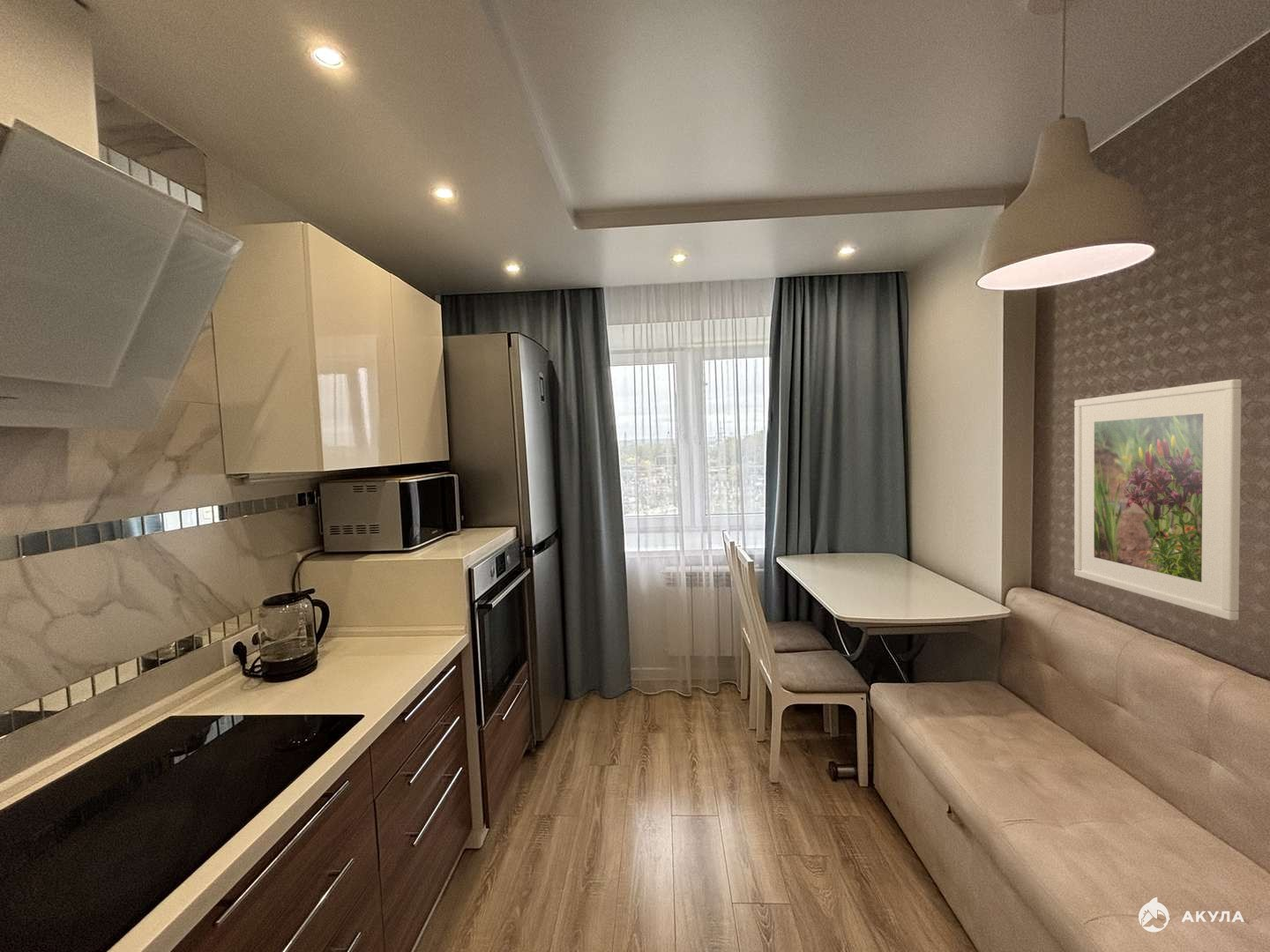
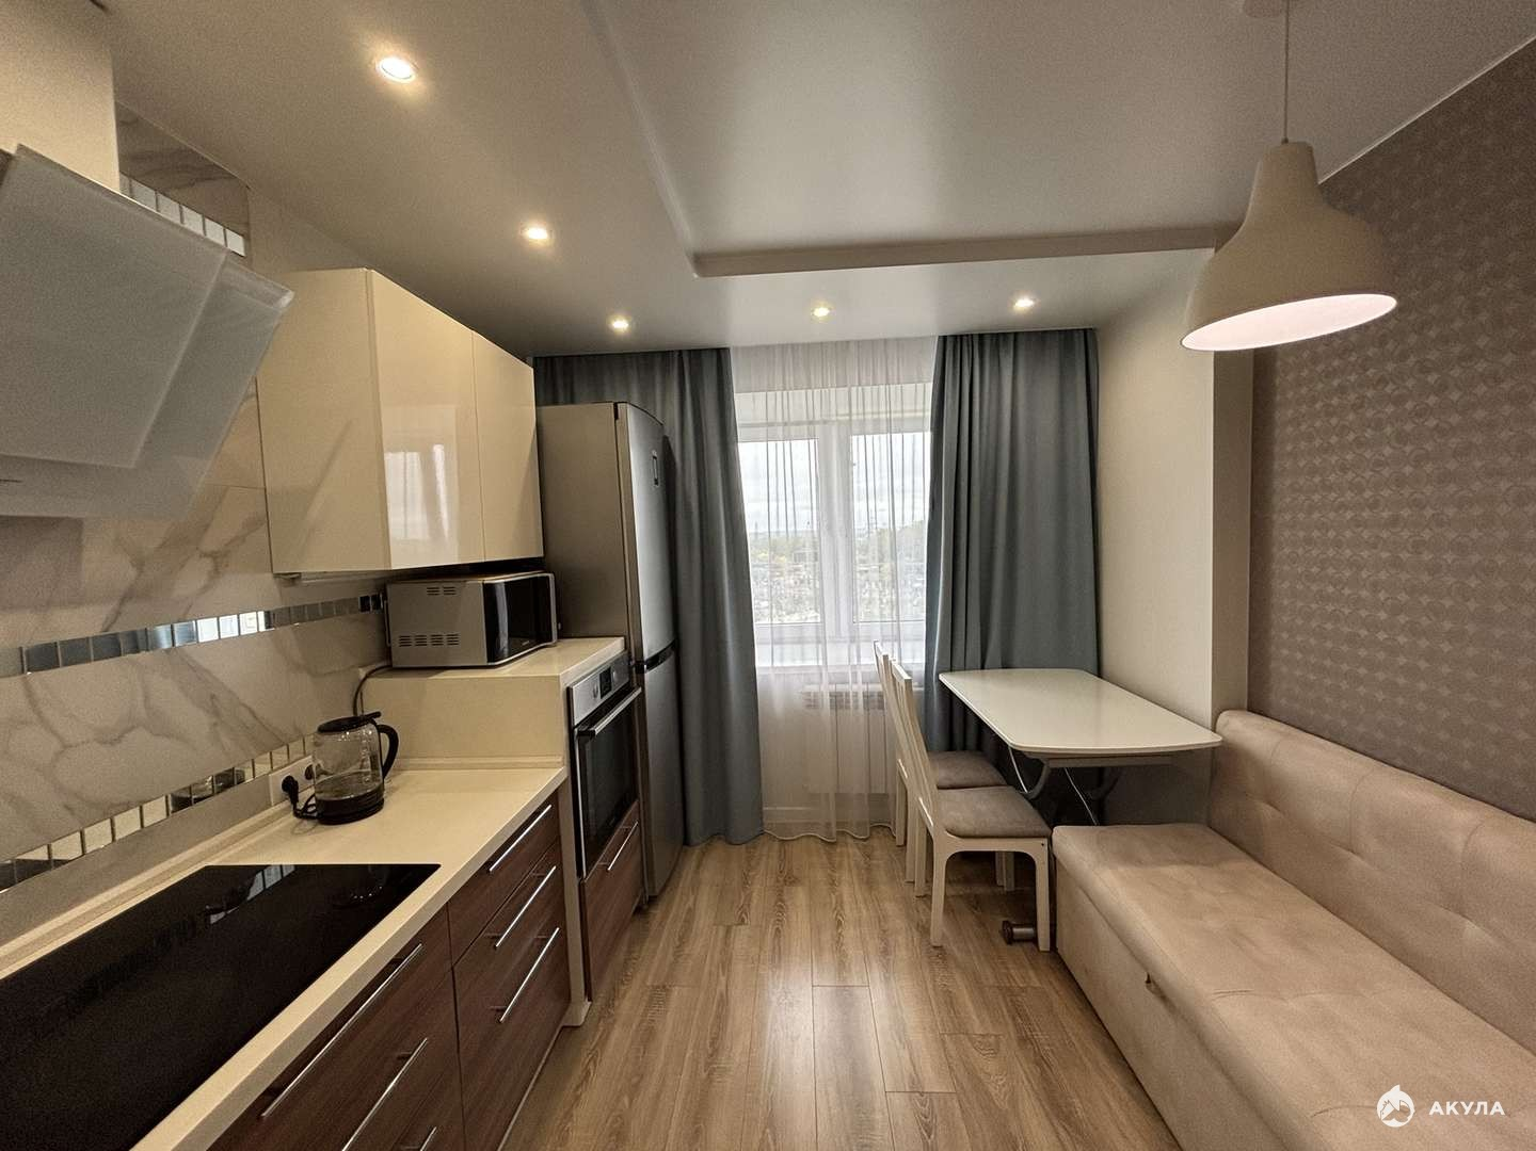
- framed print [1073,378,1243,621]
